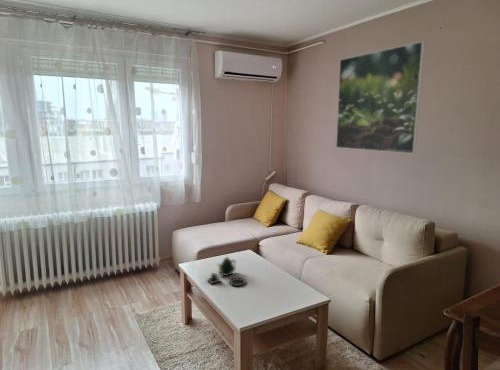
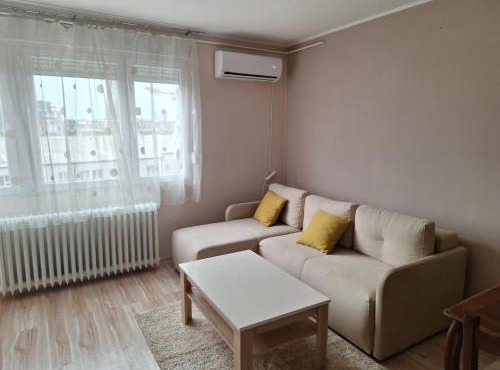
- teapot [206,256,247,287]
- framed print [335,40,426,154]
